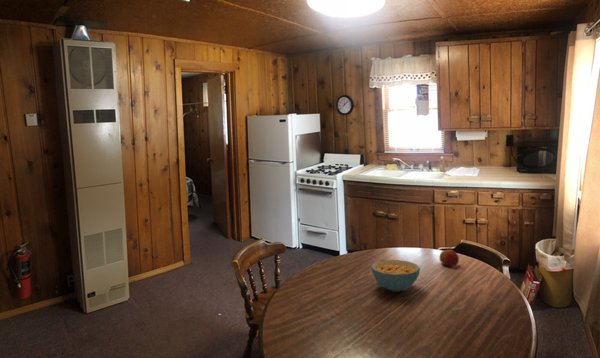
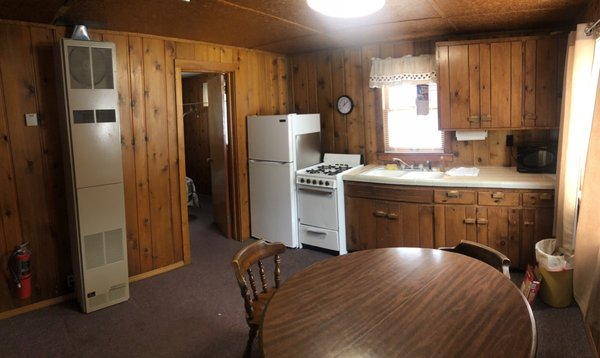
- fruit [438,249,460,267]
- cereal bowl [370,259,421,293]
